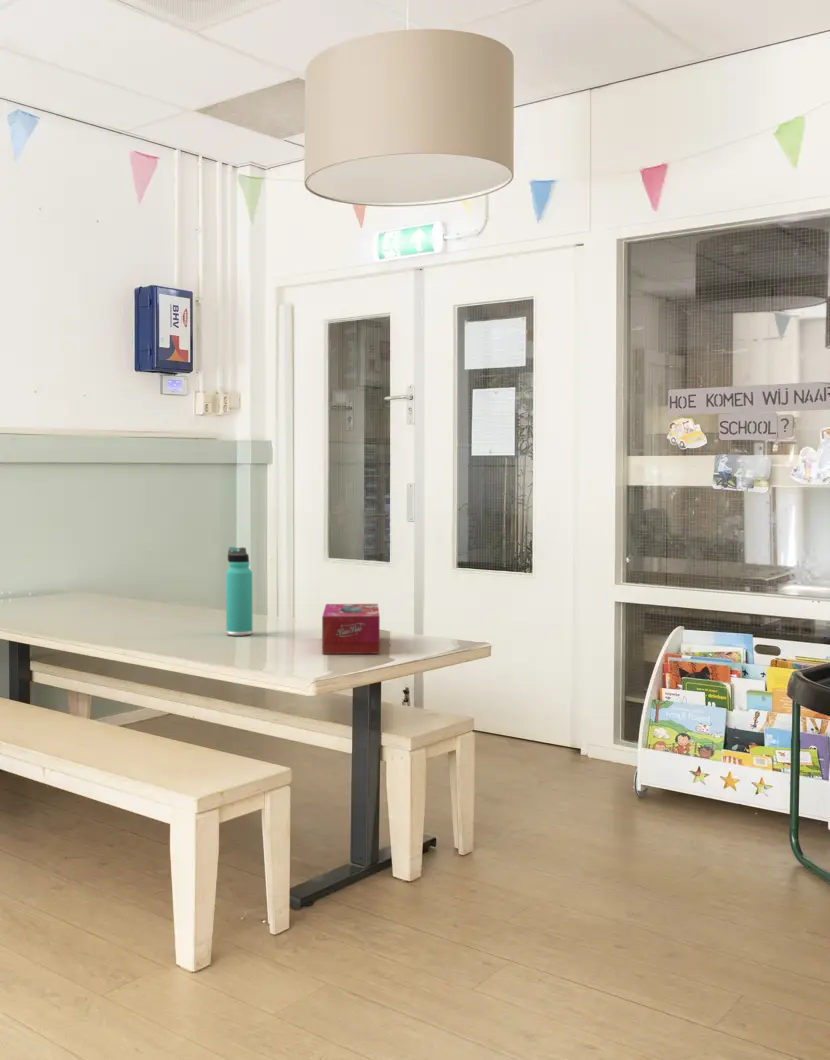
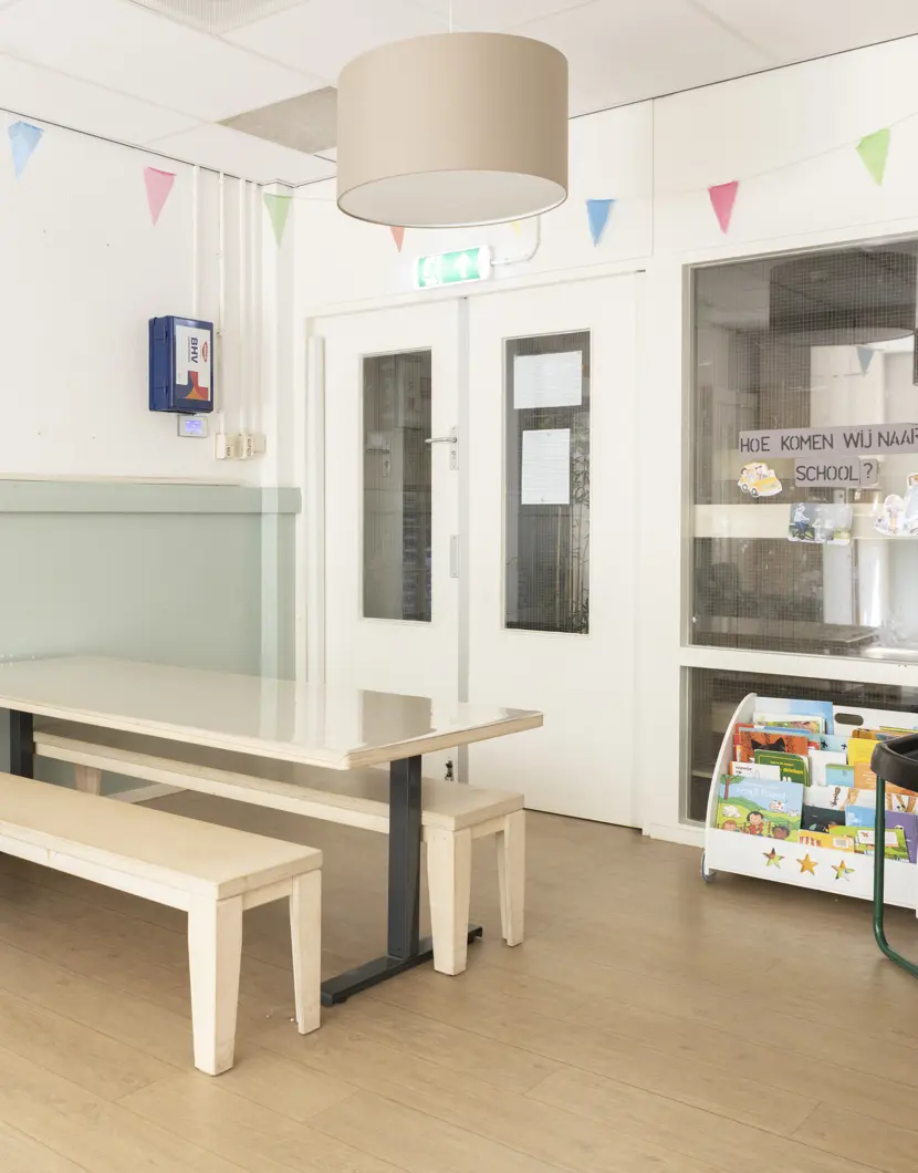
- tissue box [321,603,381,655]
- thermos bottle [225,546,254,637]
